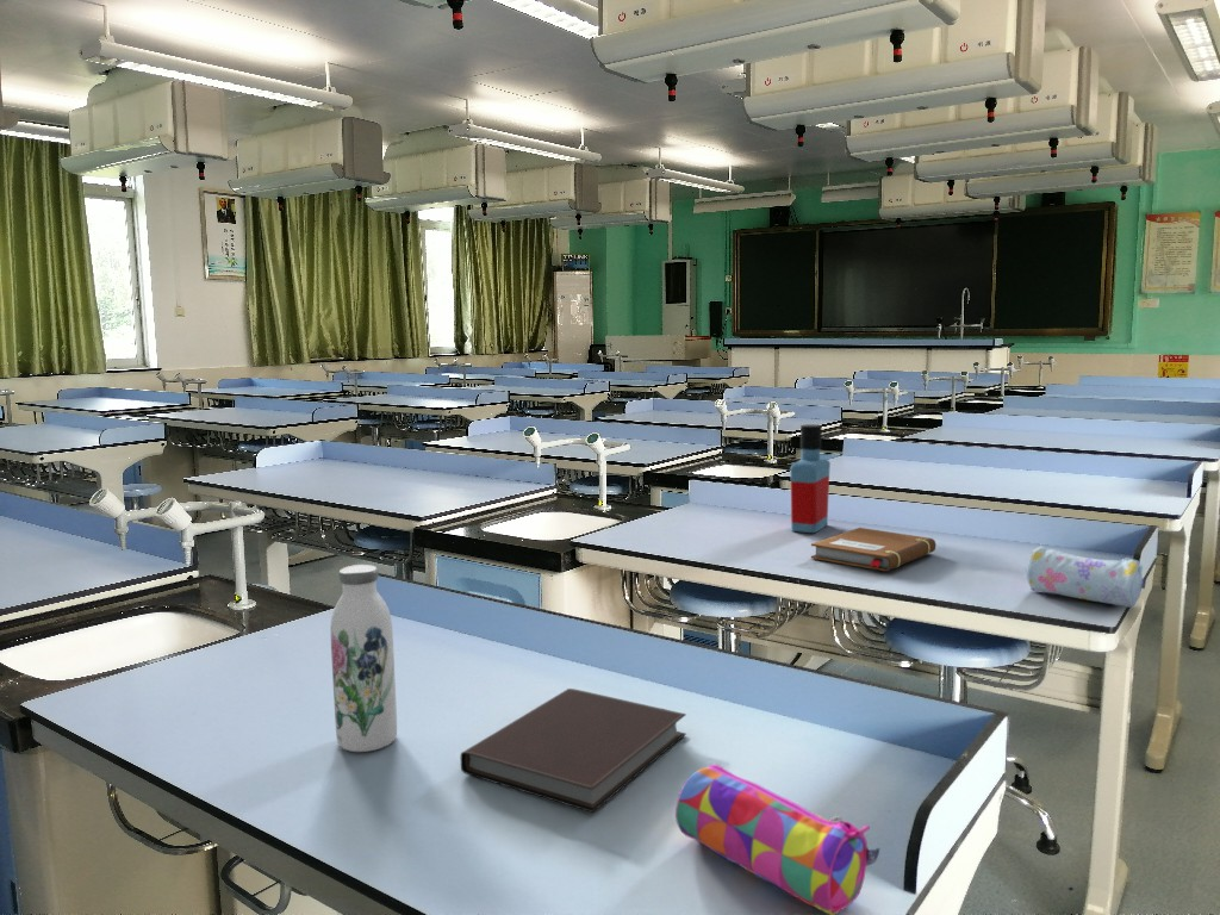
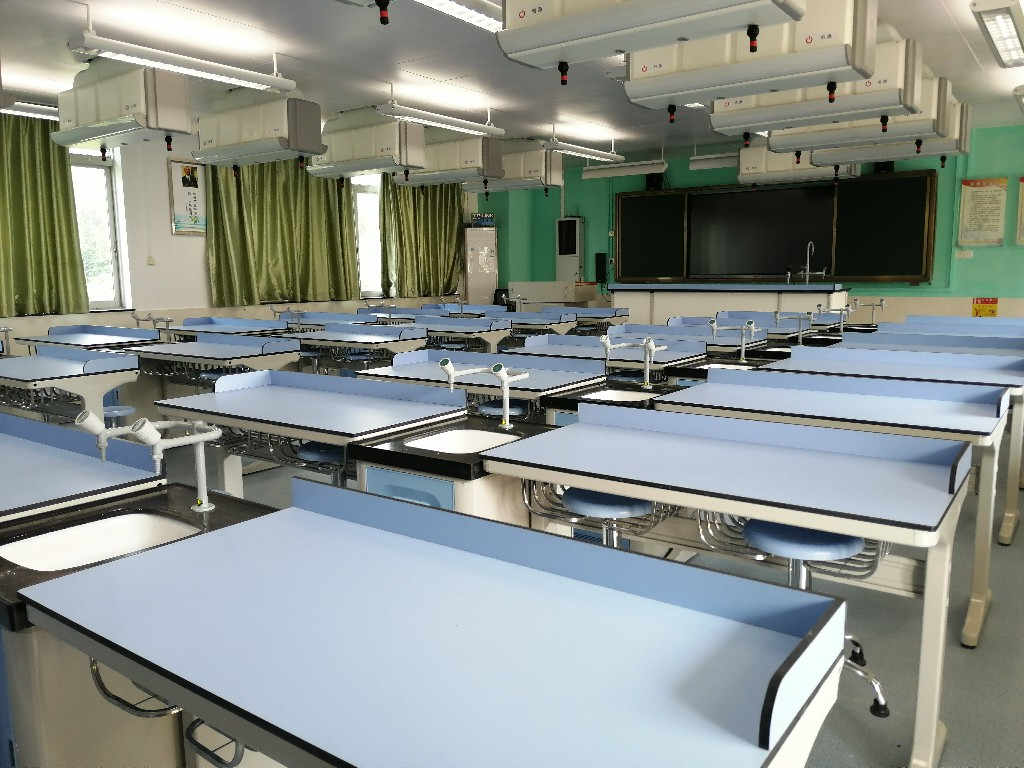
- pencil case [1026,544,1147,609]
- water bottle [330,564,398,753]
- pencil case [674,764,880,915]
- notebook [810,527,936,572]
- notebook [460,687,687,814]
- bottle [789,423,832,534]
